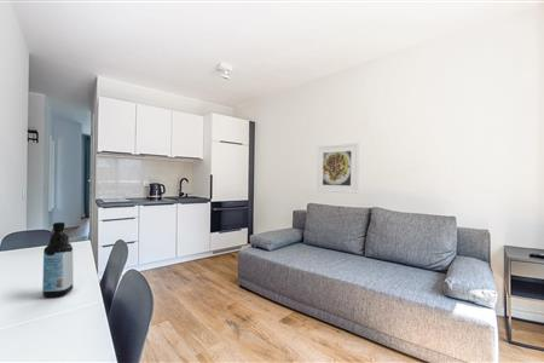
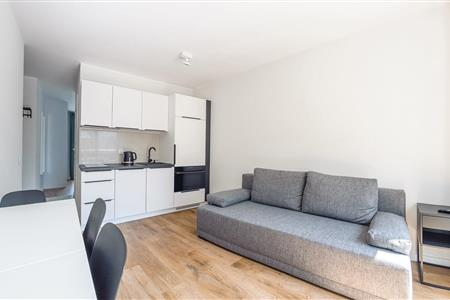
- water bottle [41,221,75,299]
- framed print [316,142,360,195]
